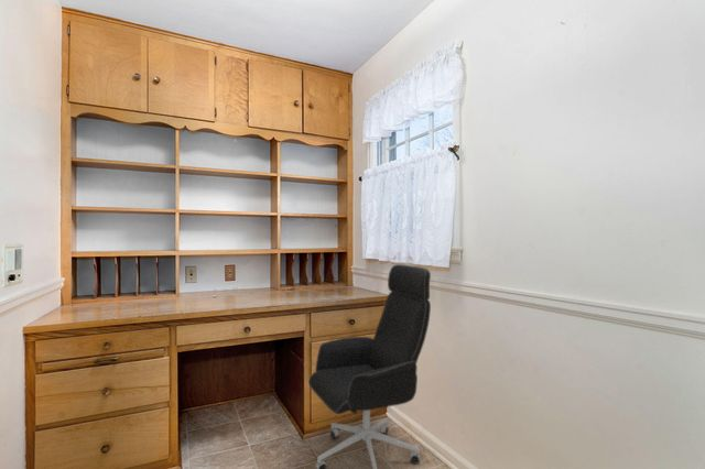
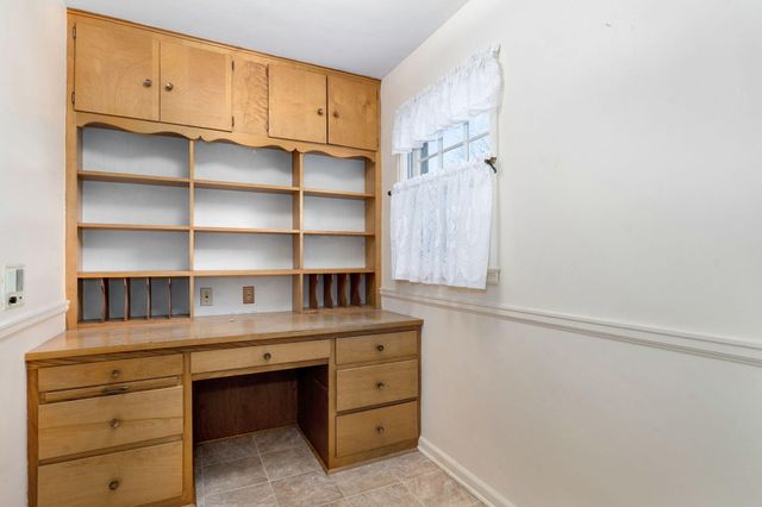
- office chair [307,263,432,469]
